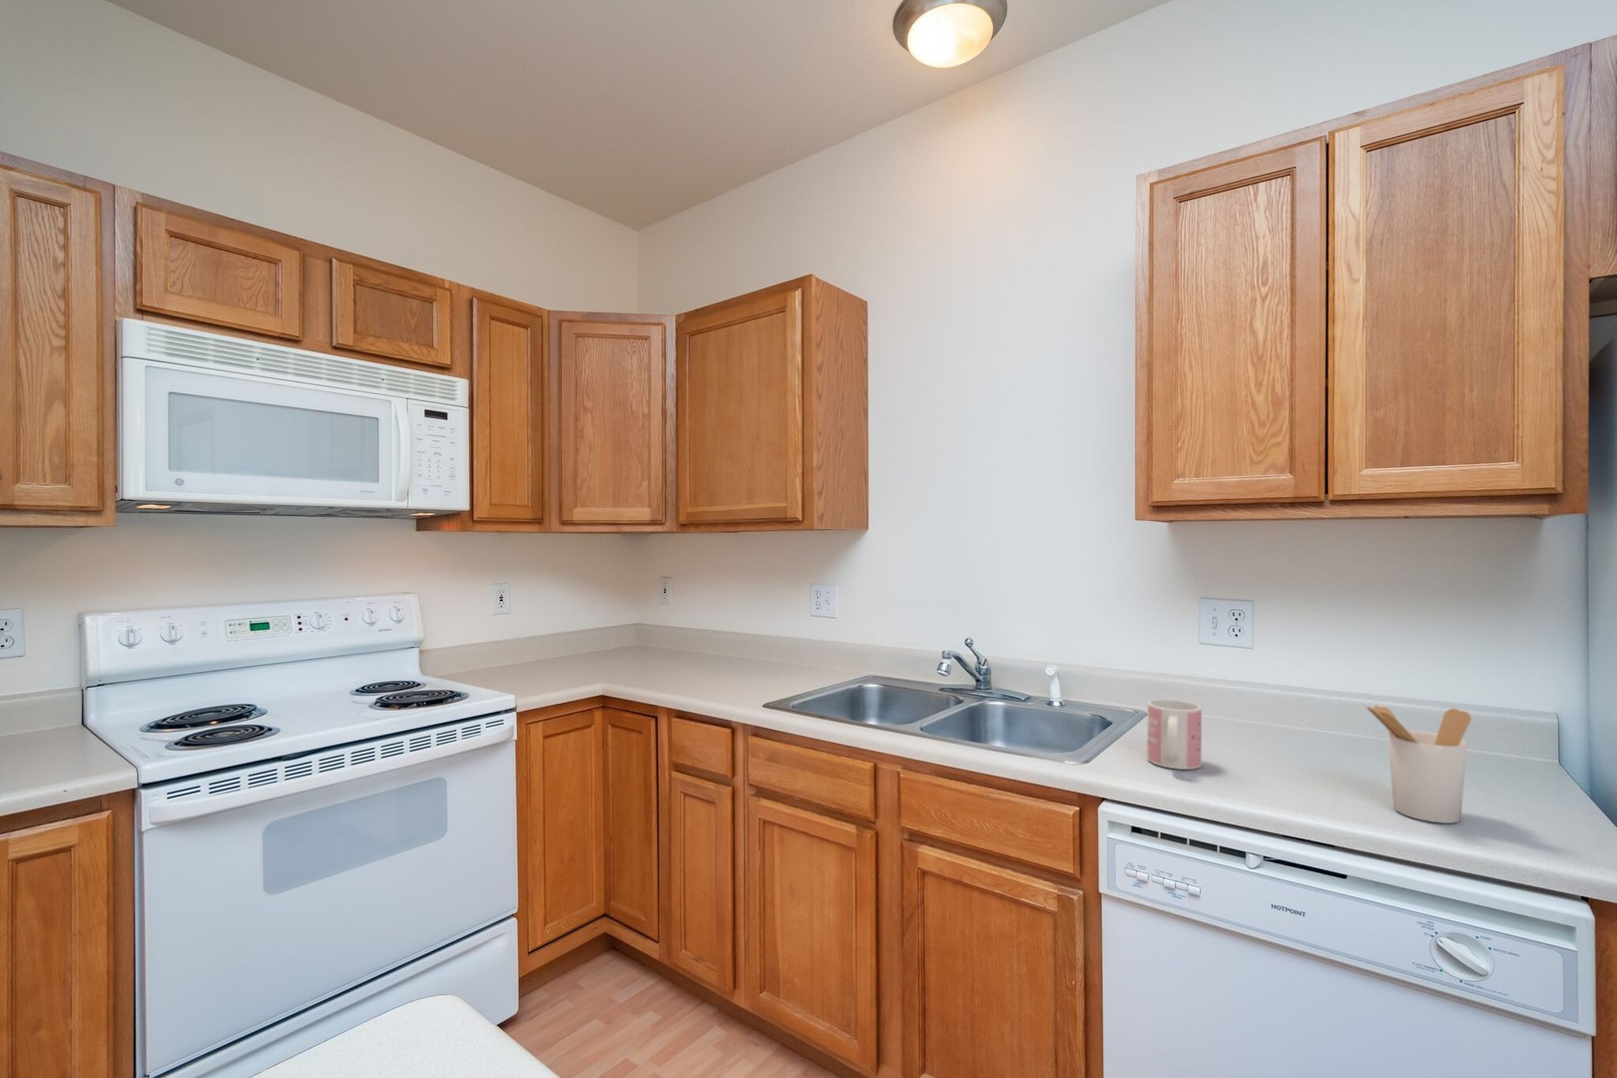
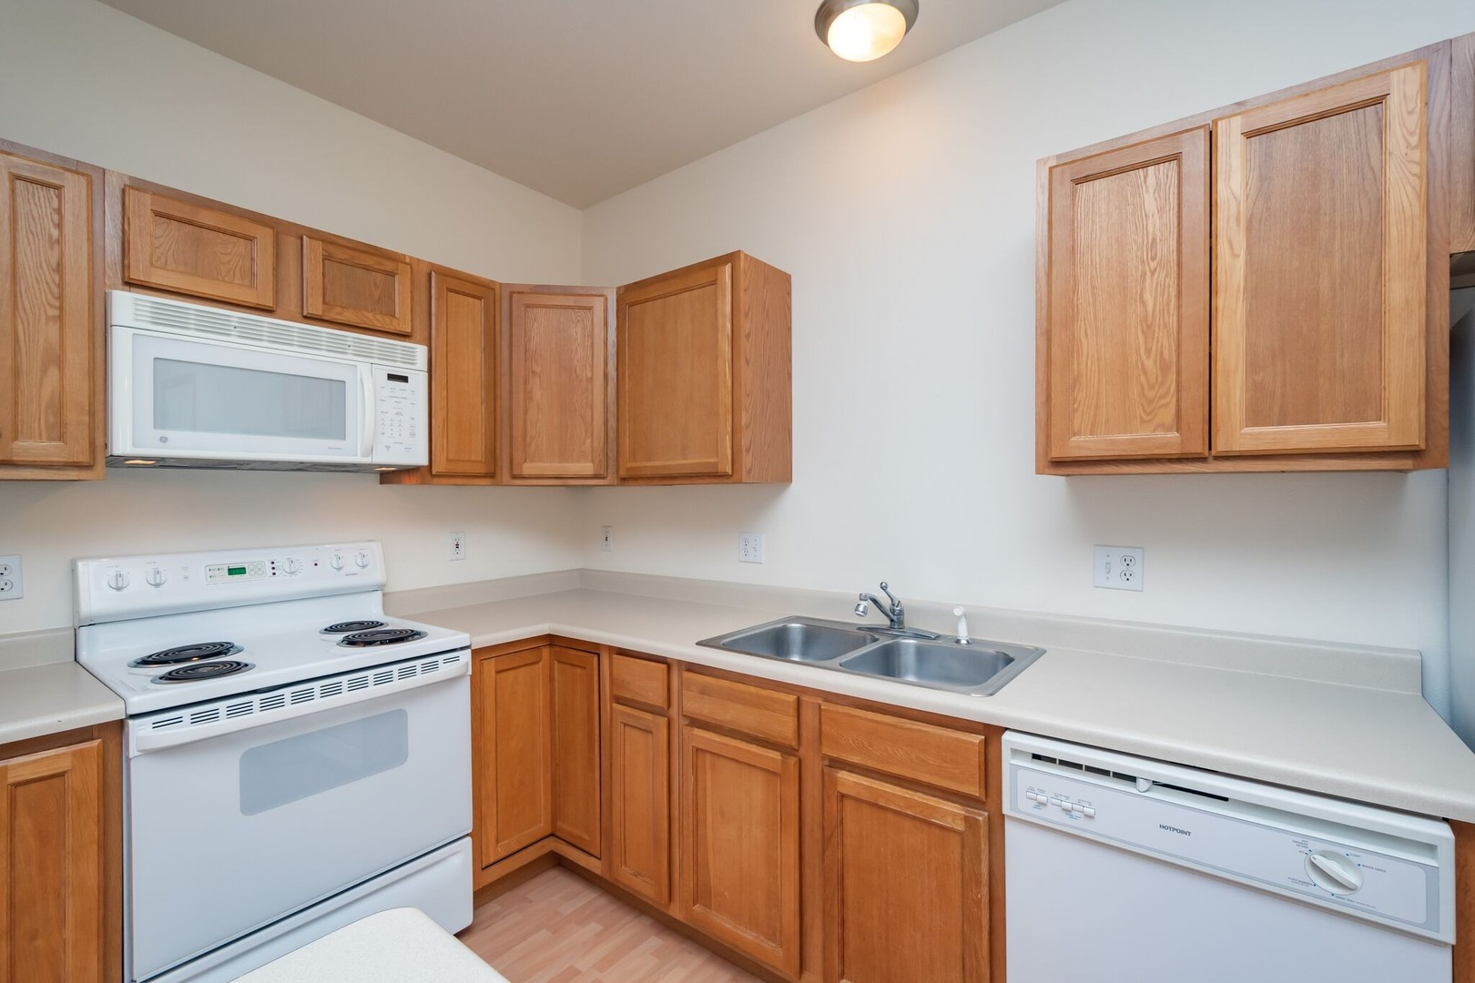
- utensil holder [1362,703,1473,824]
- mug [1147,699,1203,770]
